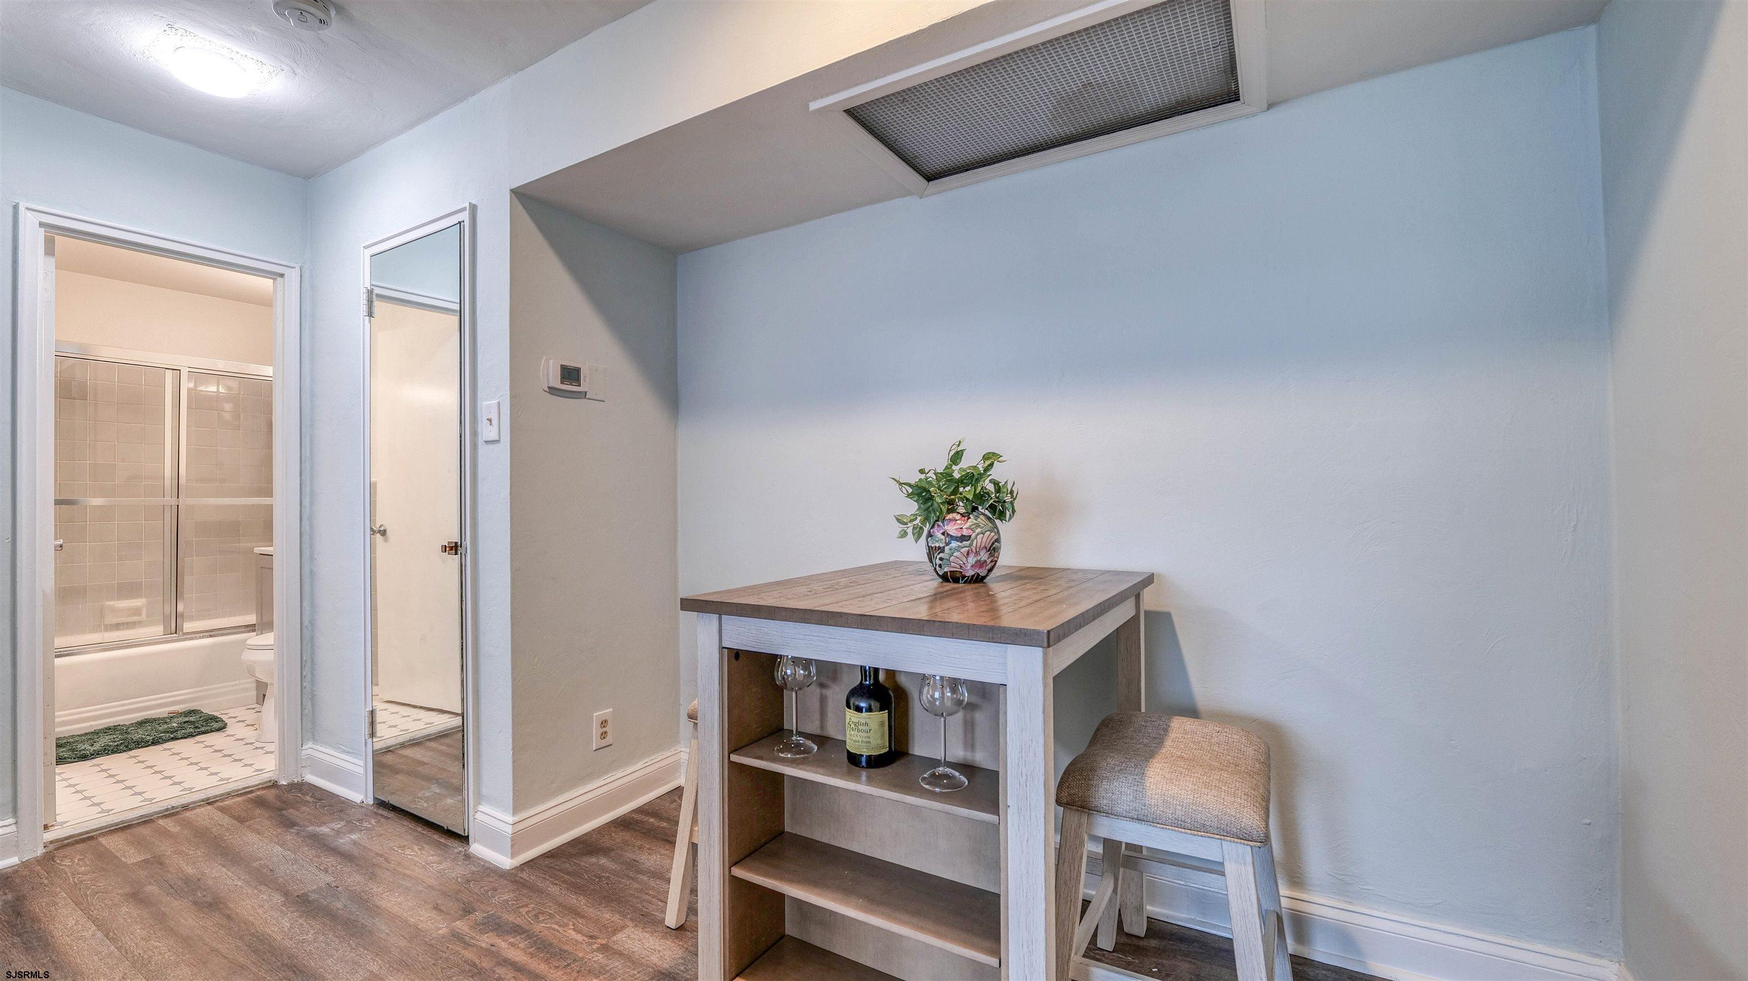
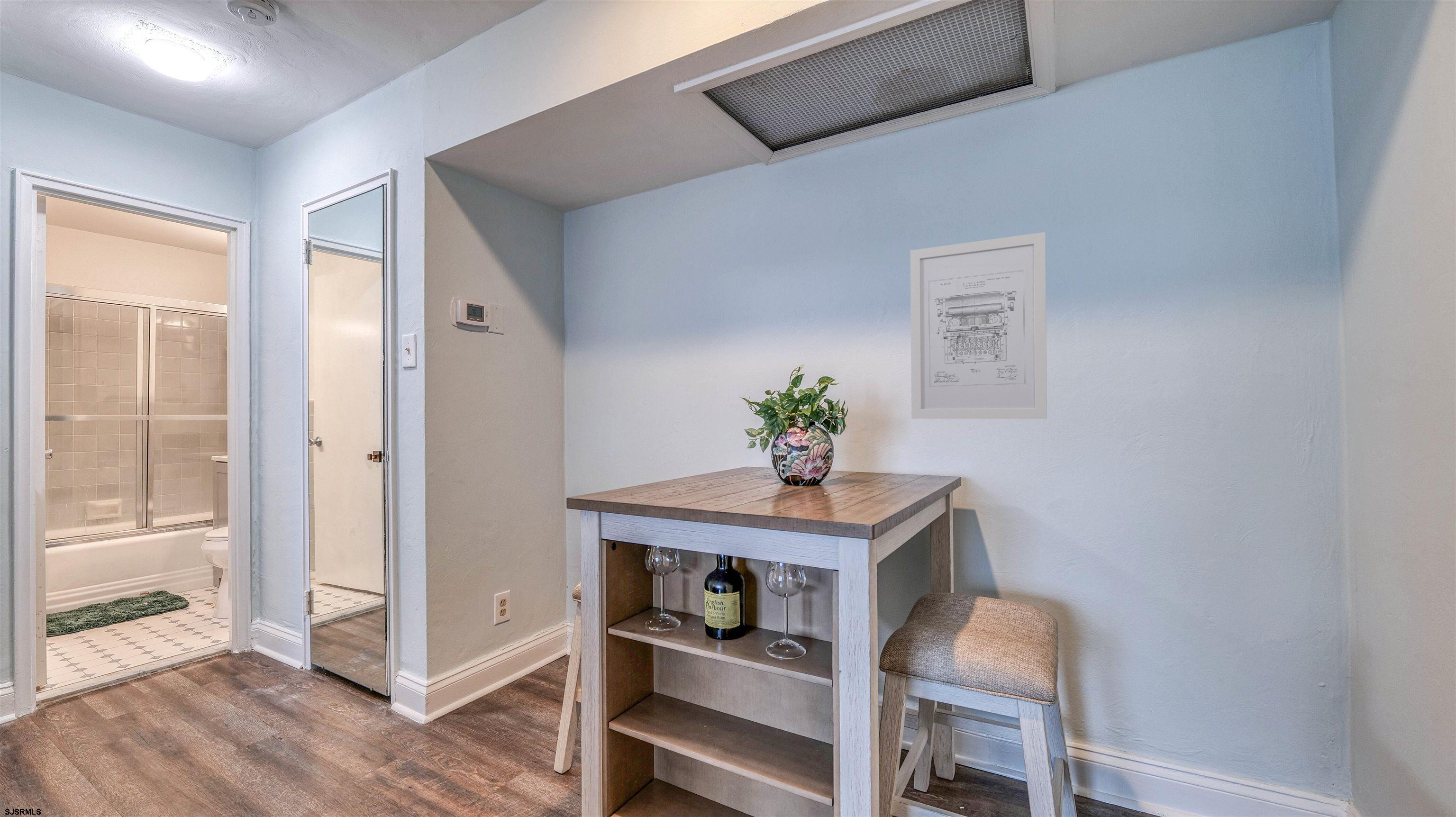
+ wall art [910,232,1047,419]
